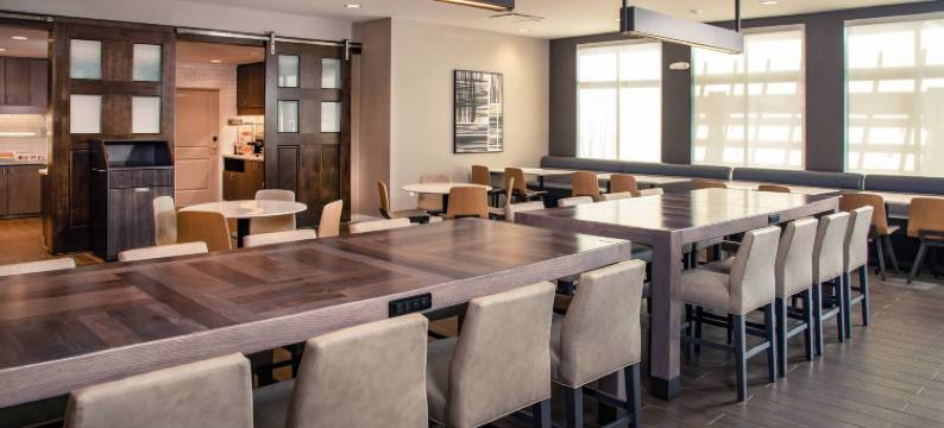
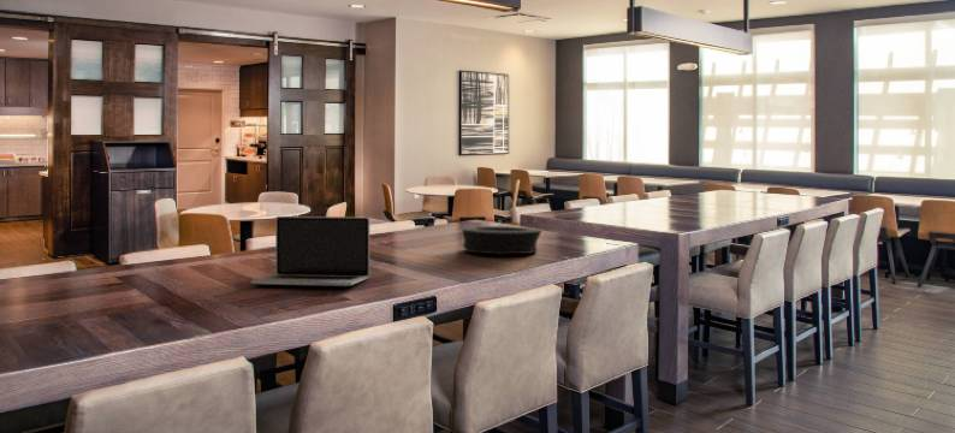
+ laptop [250,215,370,287]
+ bowl [461,225,544,256]
